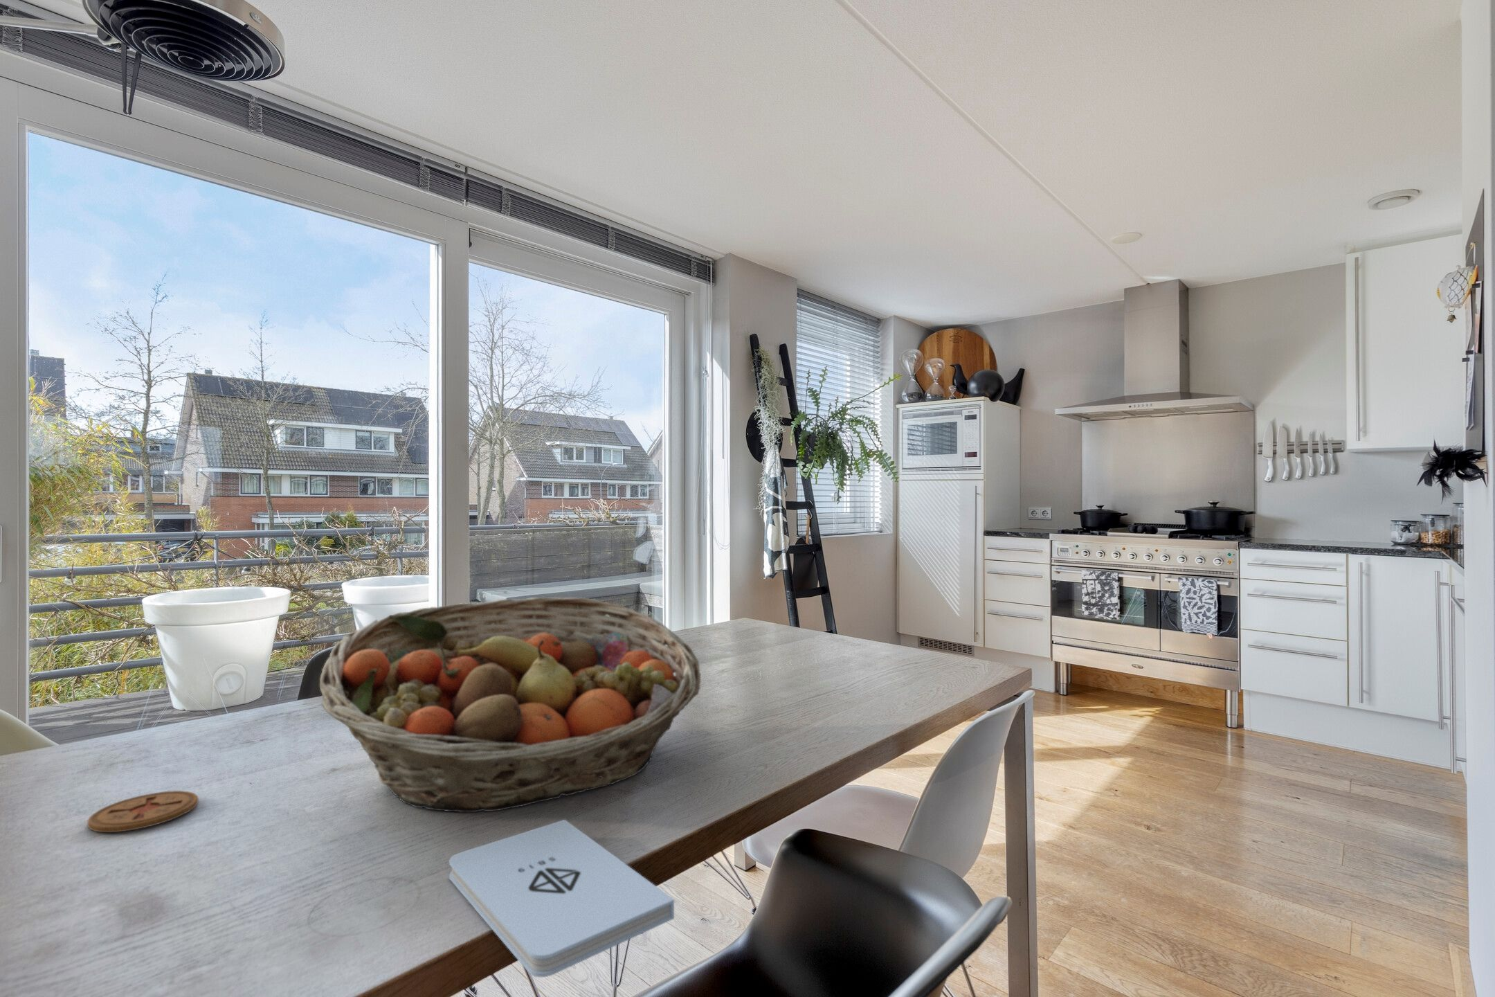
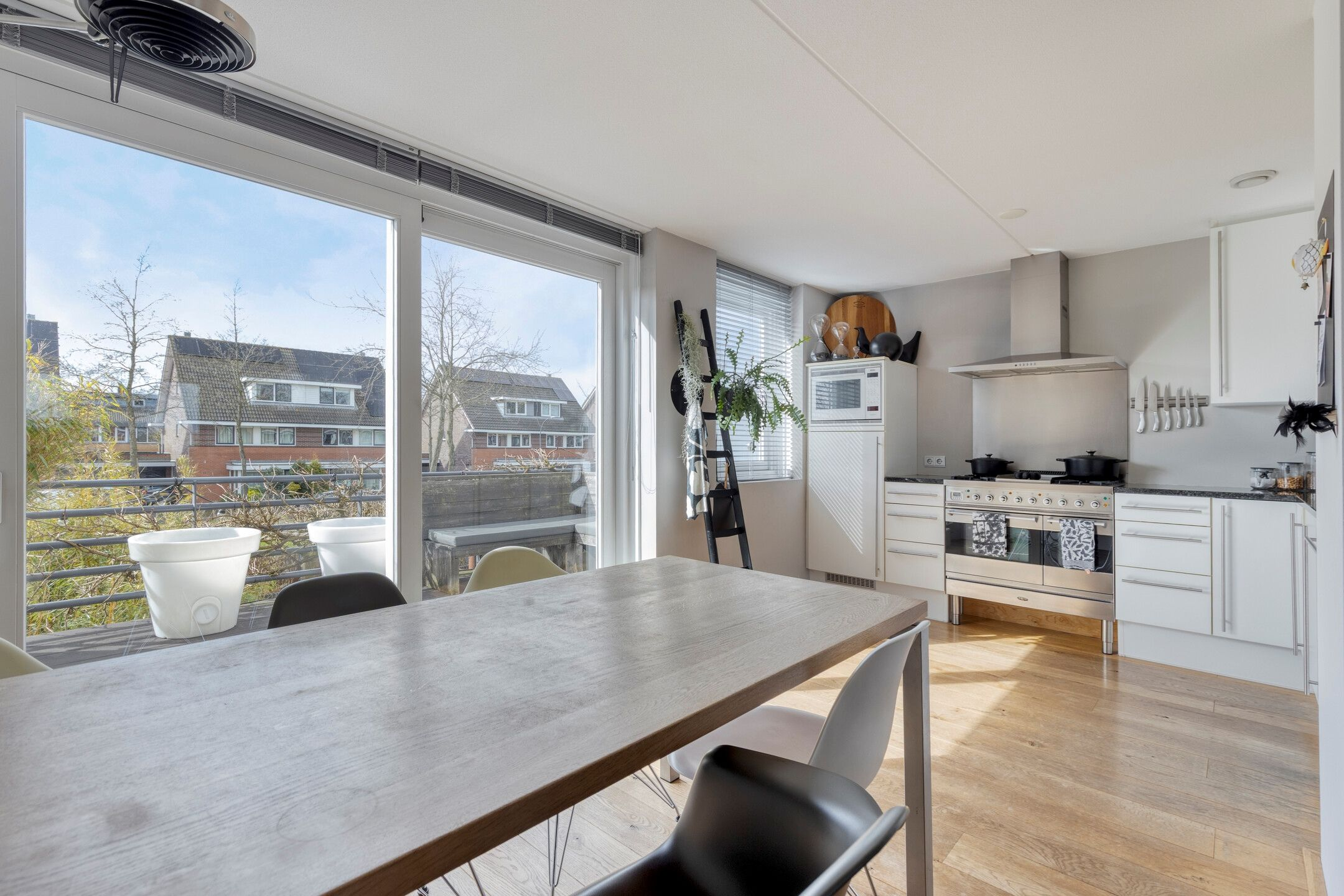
- coaster [87,790,199,833]
- notepad [448,819,675,978]
- fruit basket [319,596,701,812]
